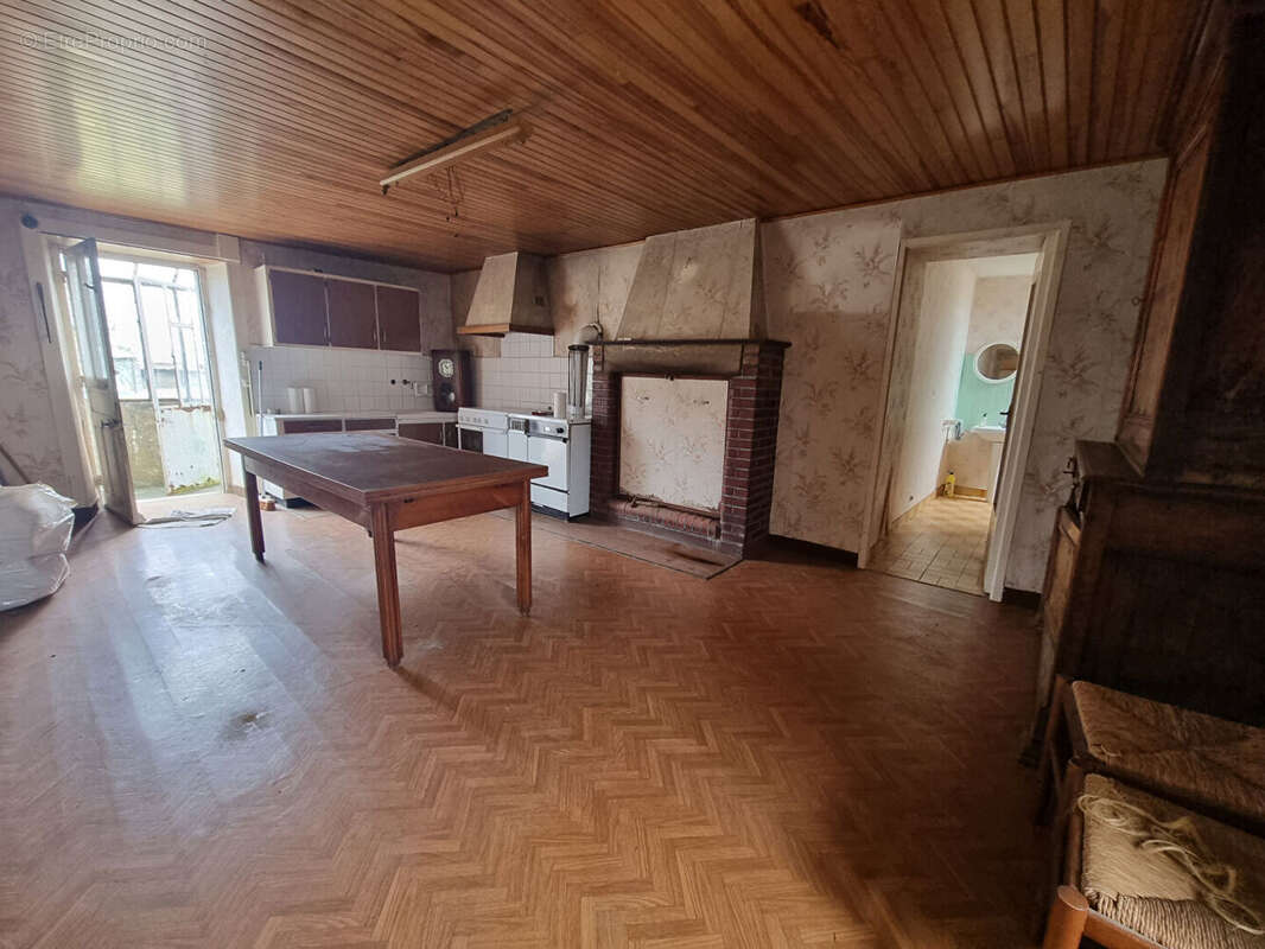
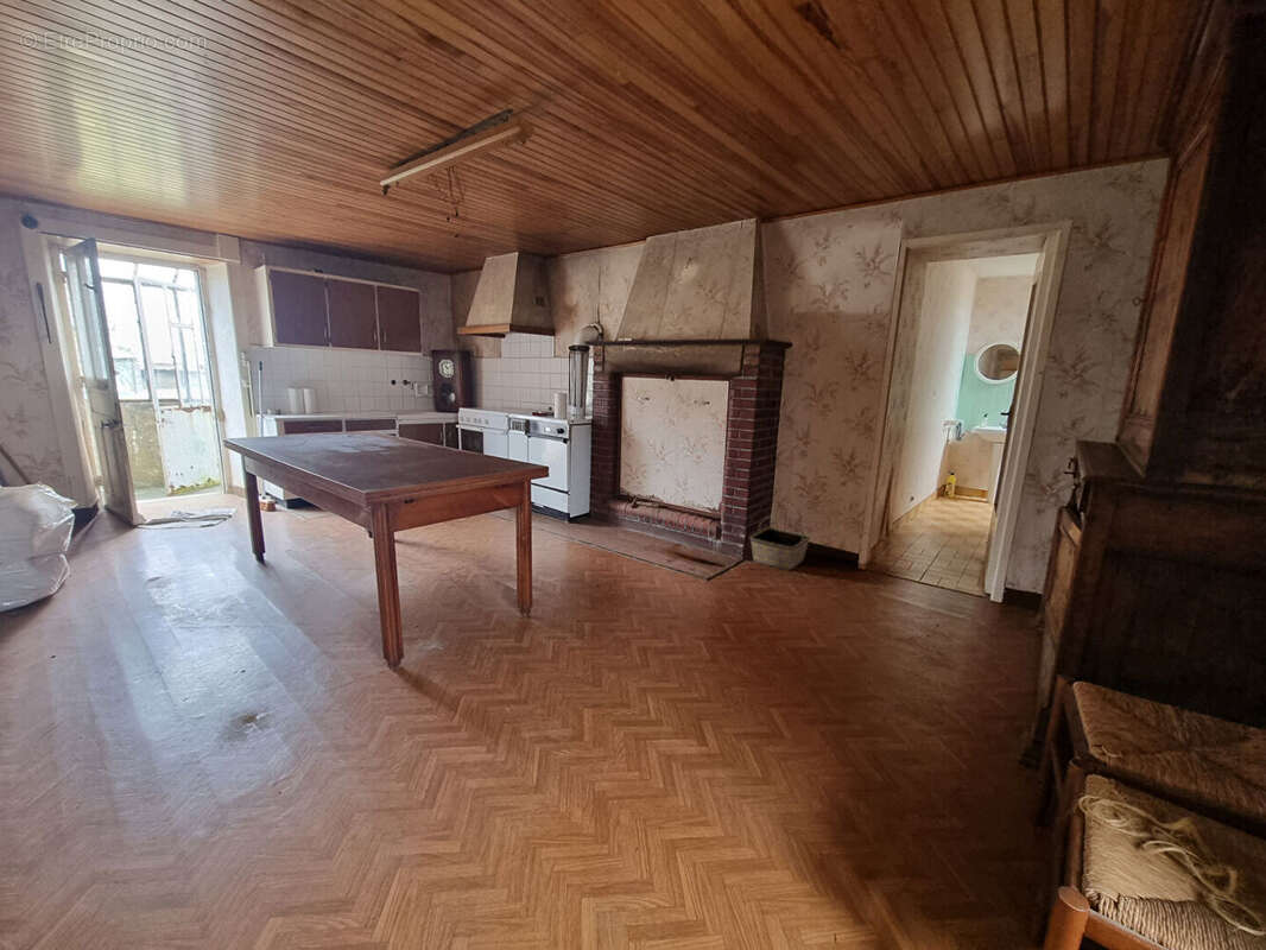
+ basket [749,514,811,571]
